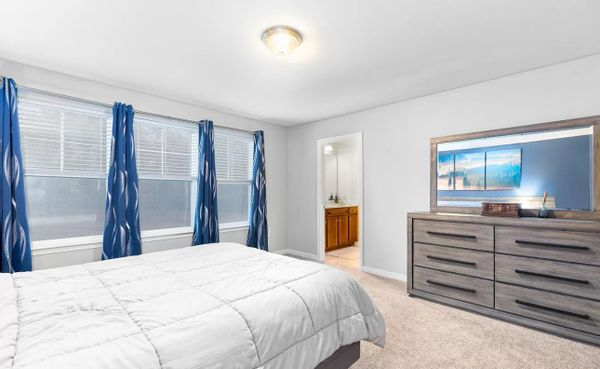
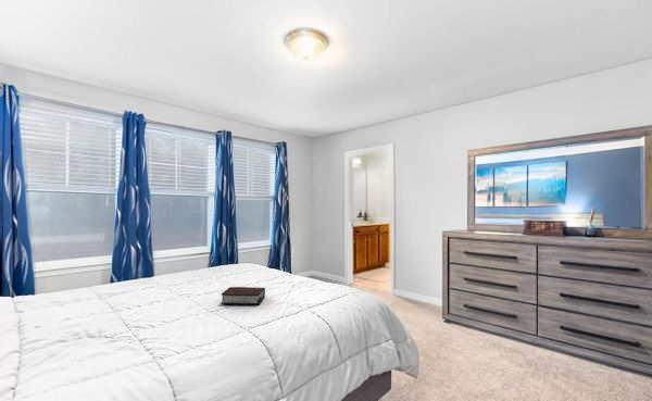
+ bible [220,286,266,305]
